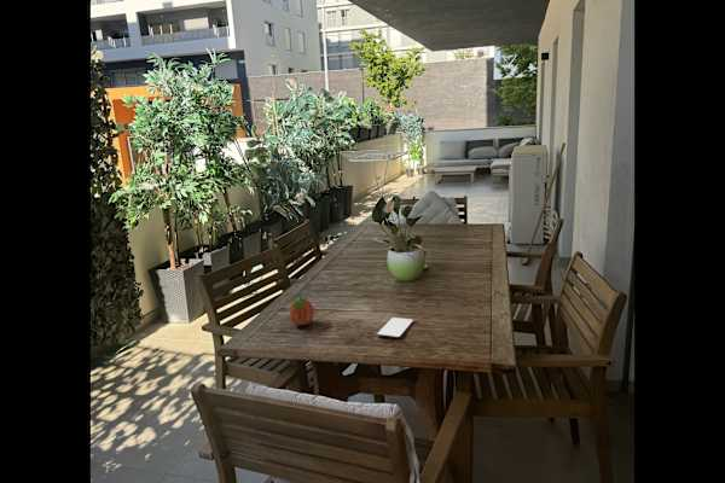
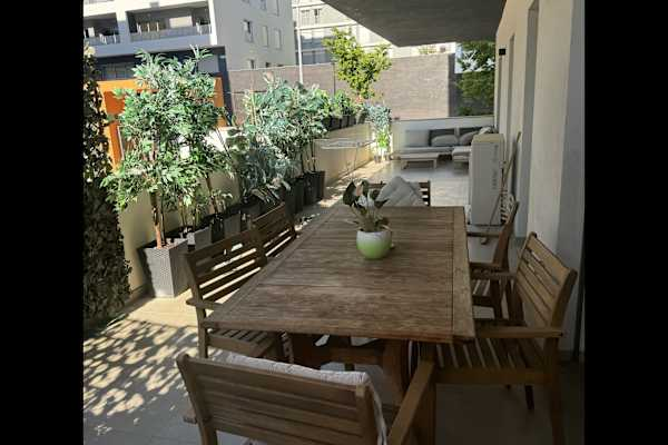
- smartphone [377,316,414,339]
- fruit [288,295,315,326]
